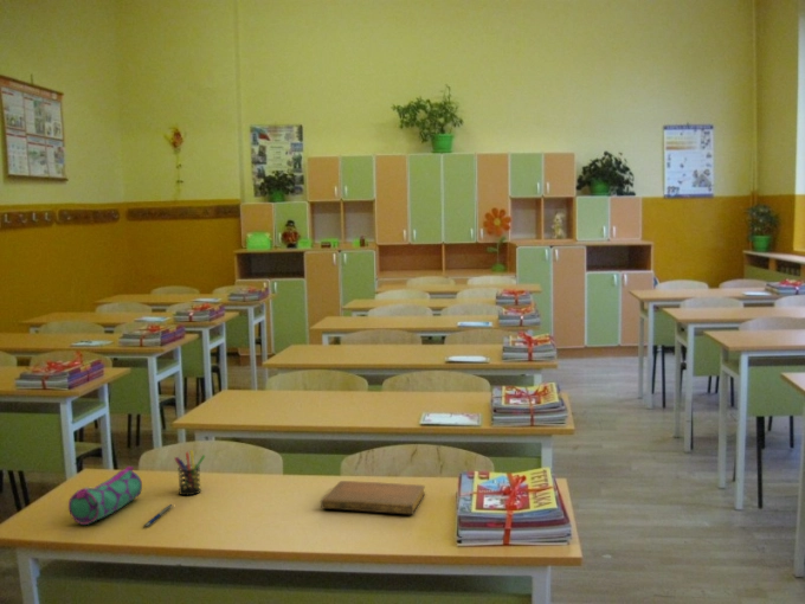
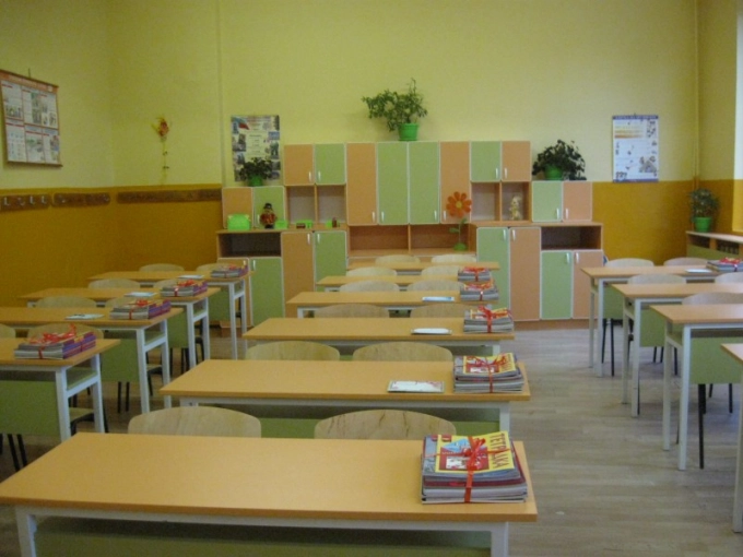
- notebook [320,480,426,515]
- pen [142,503,173,528]
- pencil case [67,465,143,526]
- pen holder [173,449,206,496]
